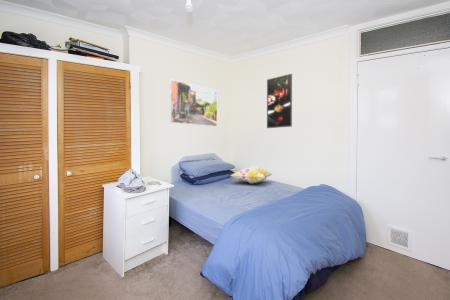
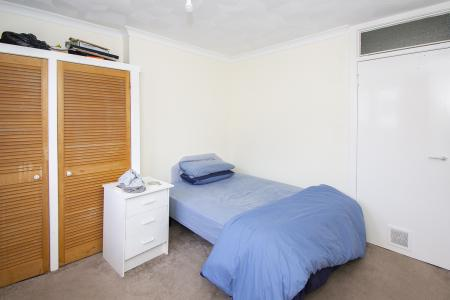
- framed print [169,79,218,127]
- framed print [266,73,293,129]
- decorative pillow [230,165,274,185]
